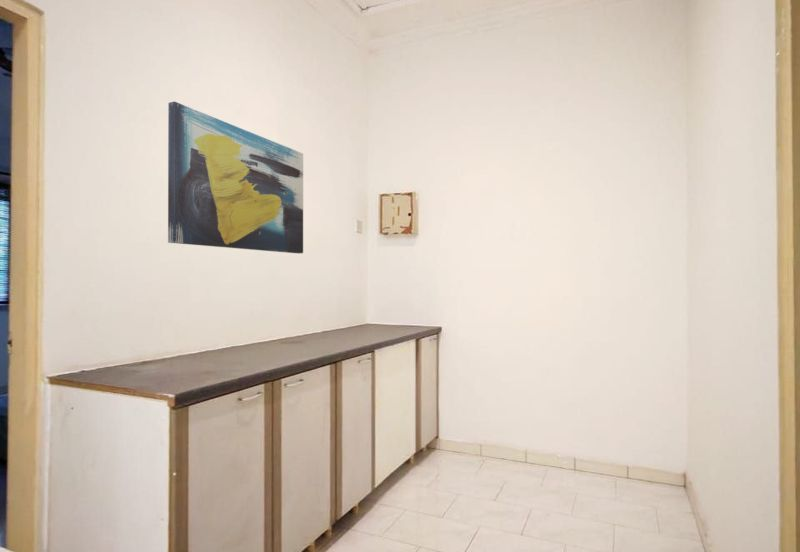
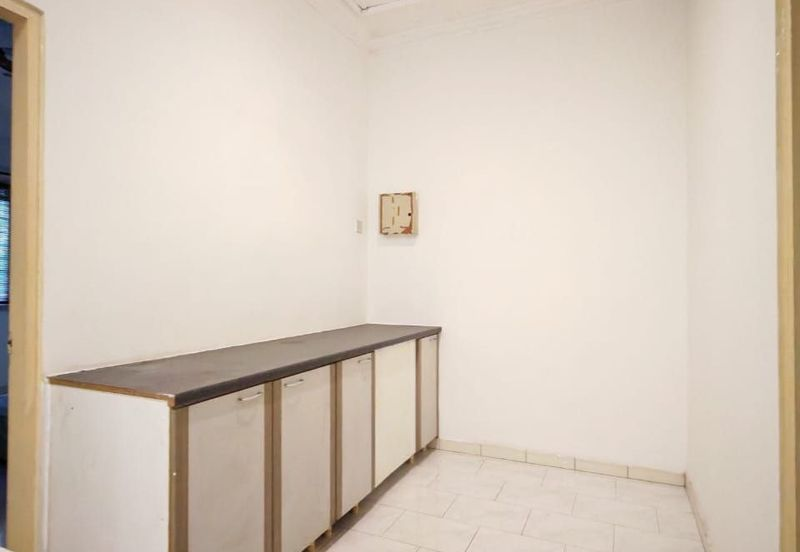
- wall art [167,100,304,254]
